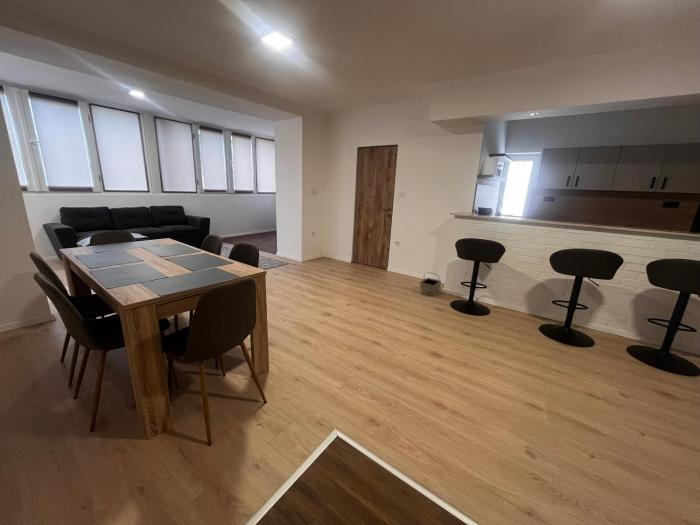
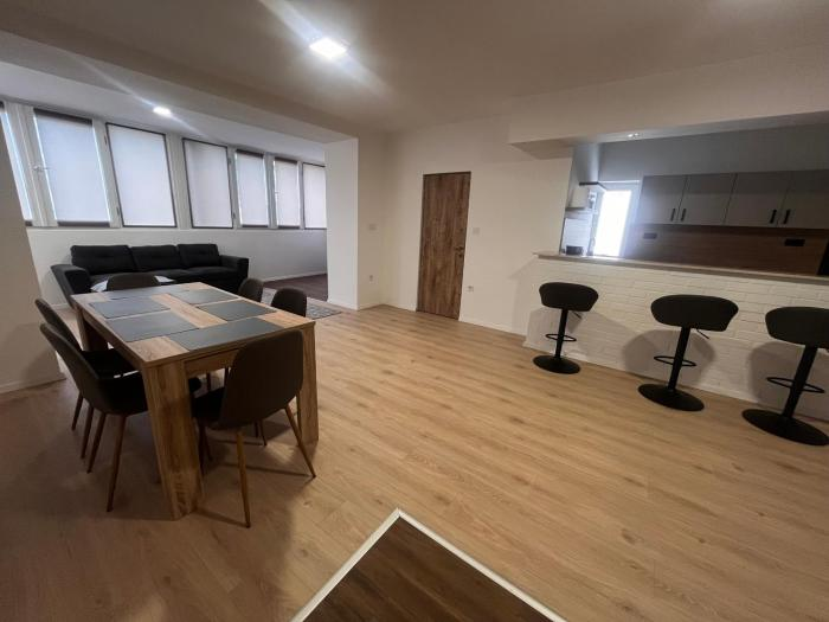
- basket [419,271,442,297]
